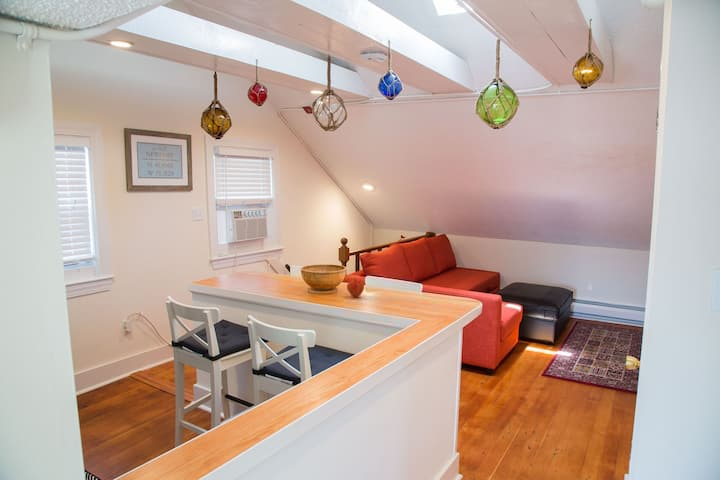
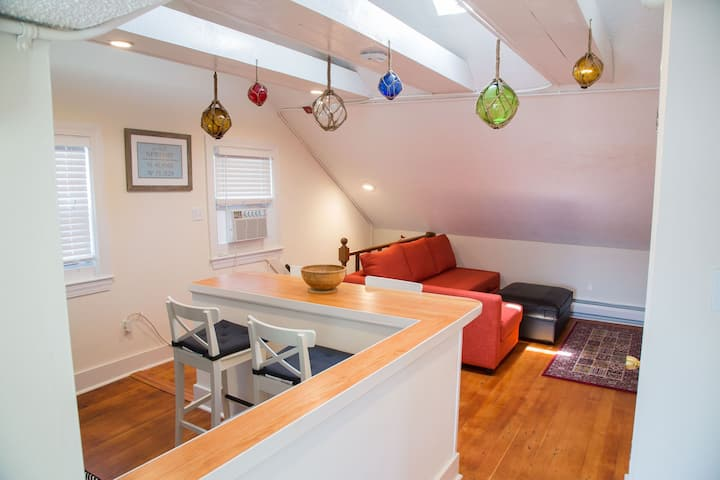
- fruit [346,277,365,298]
